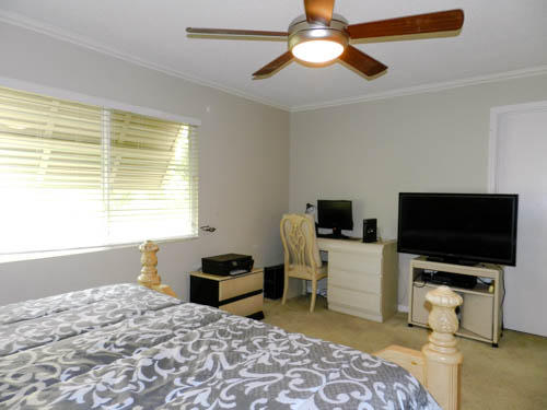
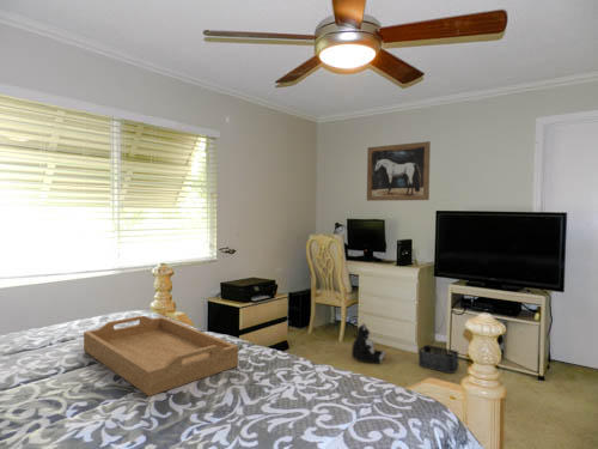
+ serving tray [83,315,239,398]
+ wall art [366,140,432,202]
+ storage bin [417,344,459,375]
+ plush toy [350,322,386,364]
